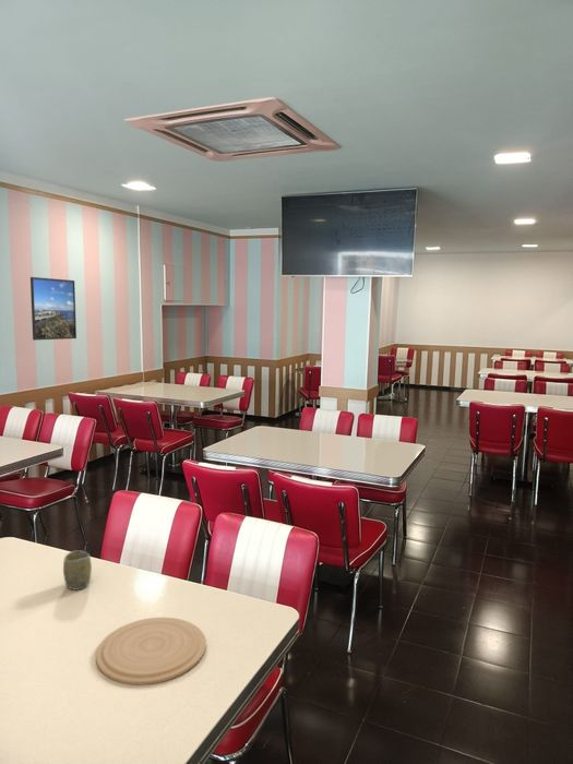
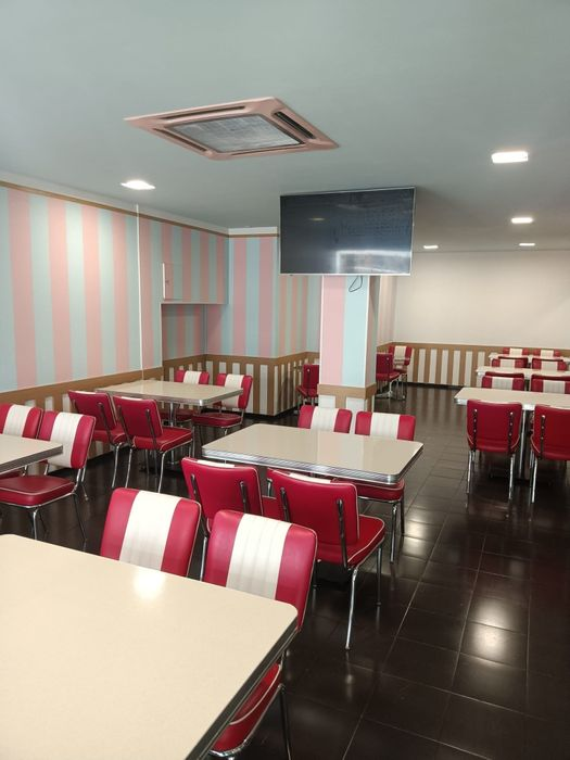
- cup [62,549,93,592]
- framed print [29,276,77,342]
- plate [95,617,207,687]
